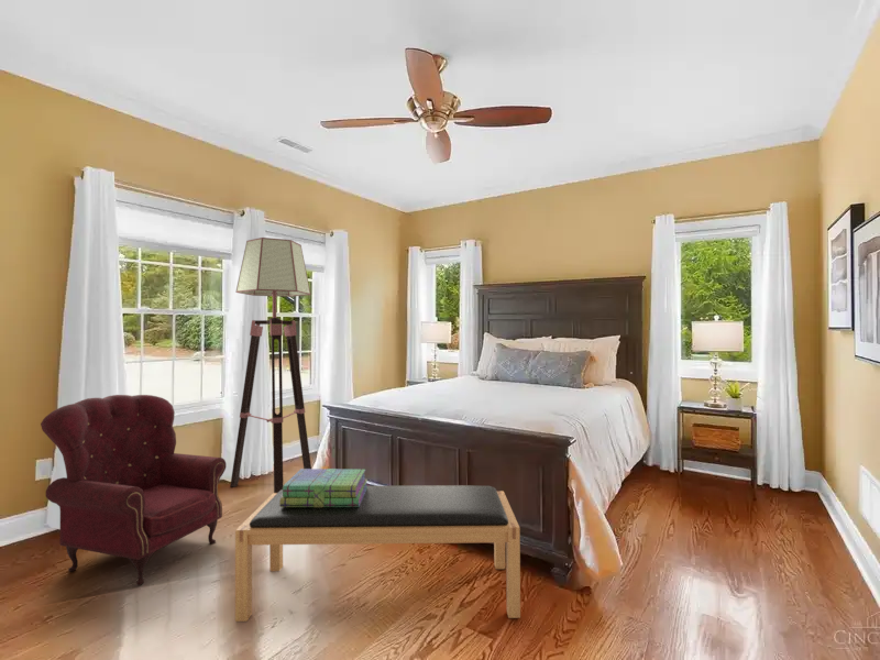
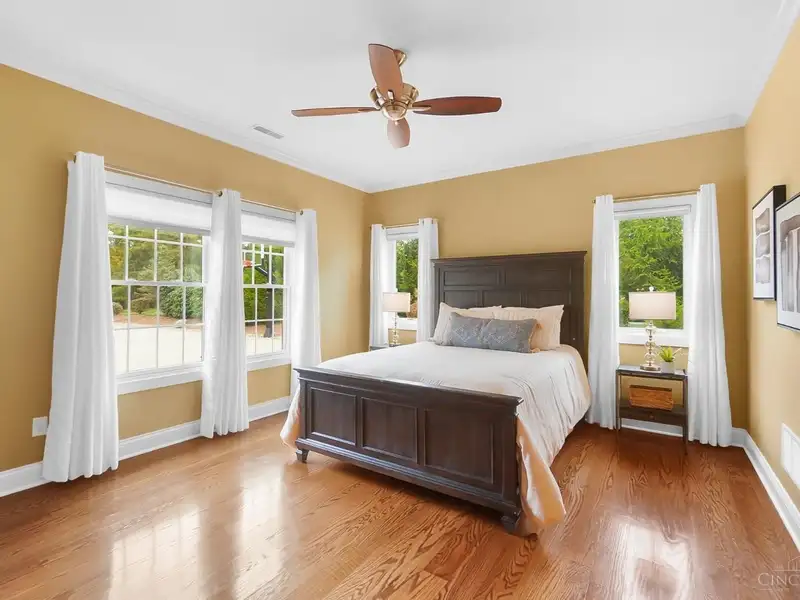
- bench [234,484,521,623]
- stack of books [279,468,369,507]
- floor lamp [229,237,312,493]
- armchair [40,394,228,586]
